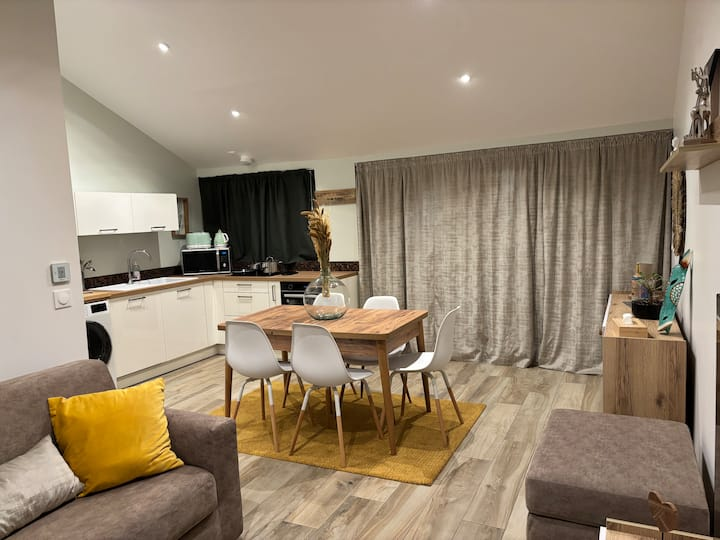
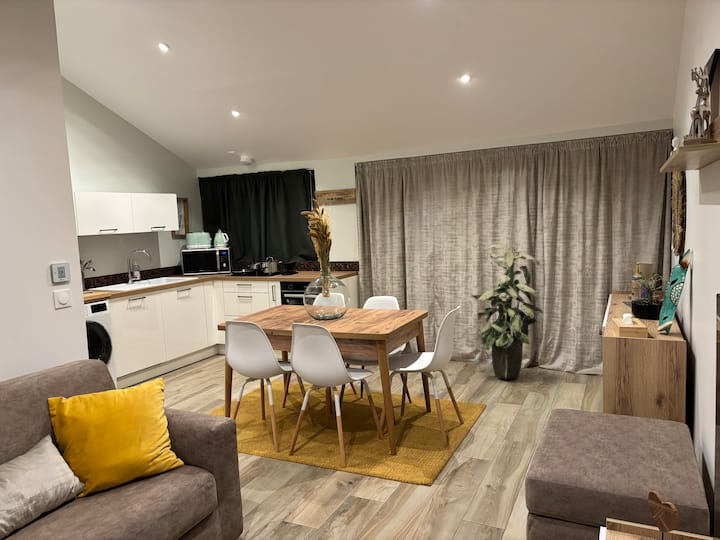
+ indoor plant [470,244,544,380]
